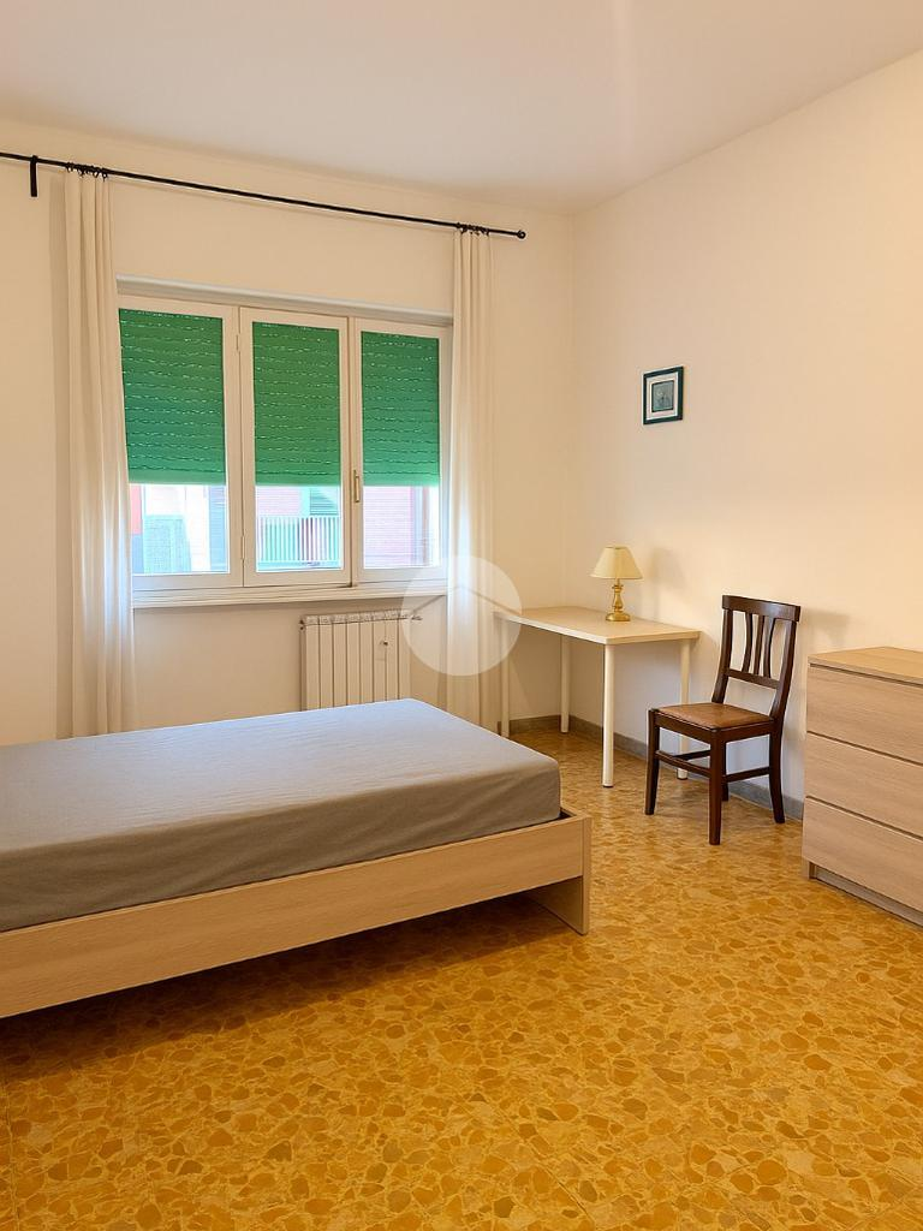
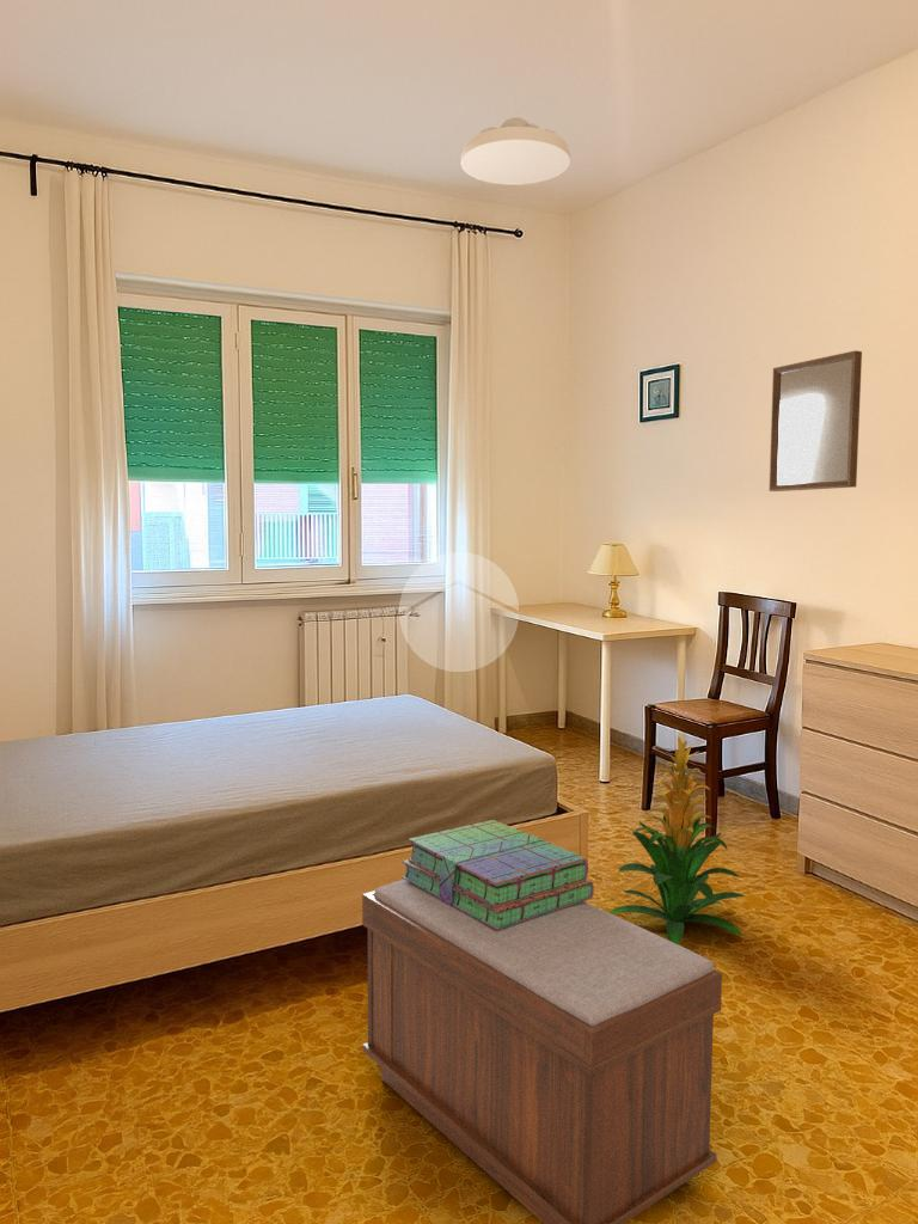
+ ceiling light [459,116,571,186]
+ indoor plant [608,735,746,945]
+ home mirror [767,349,863,492]
+ bench [361,879,723,1224]
+ stack of books [400,819,595,930]
